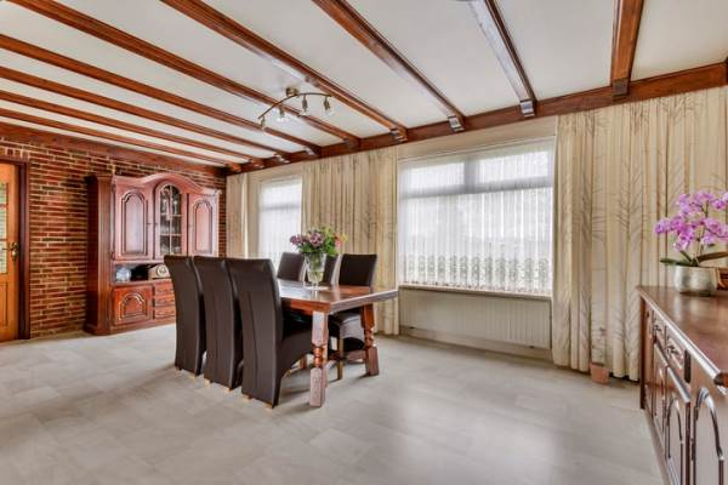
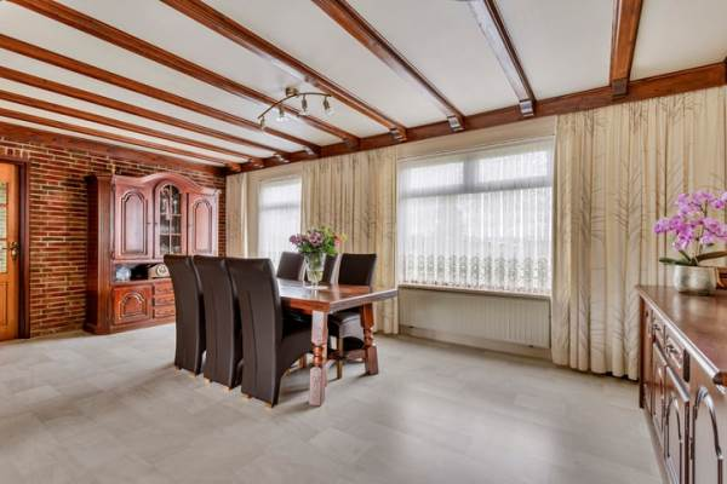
- potted plant [585,326,612,384]
